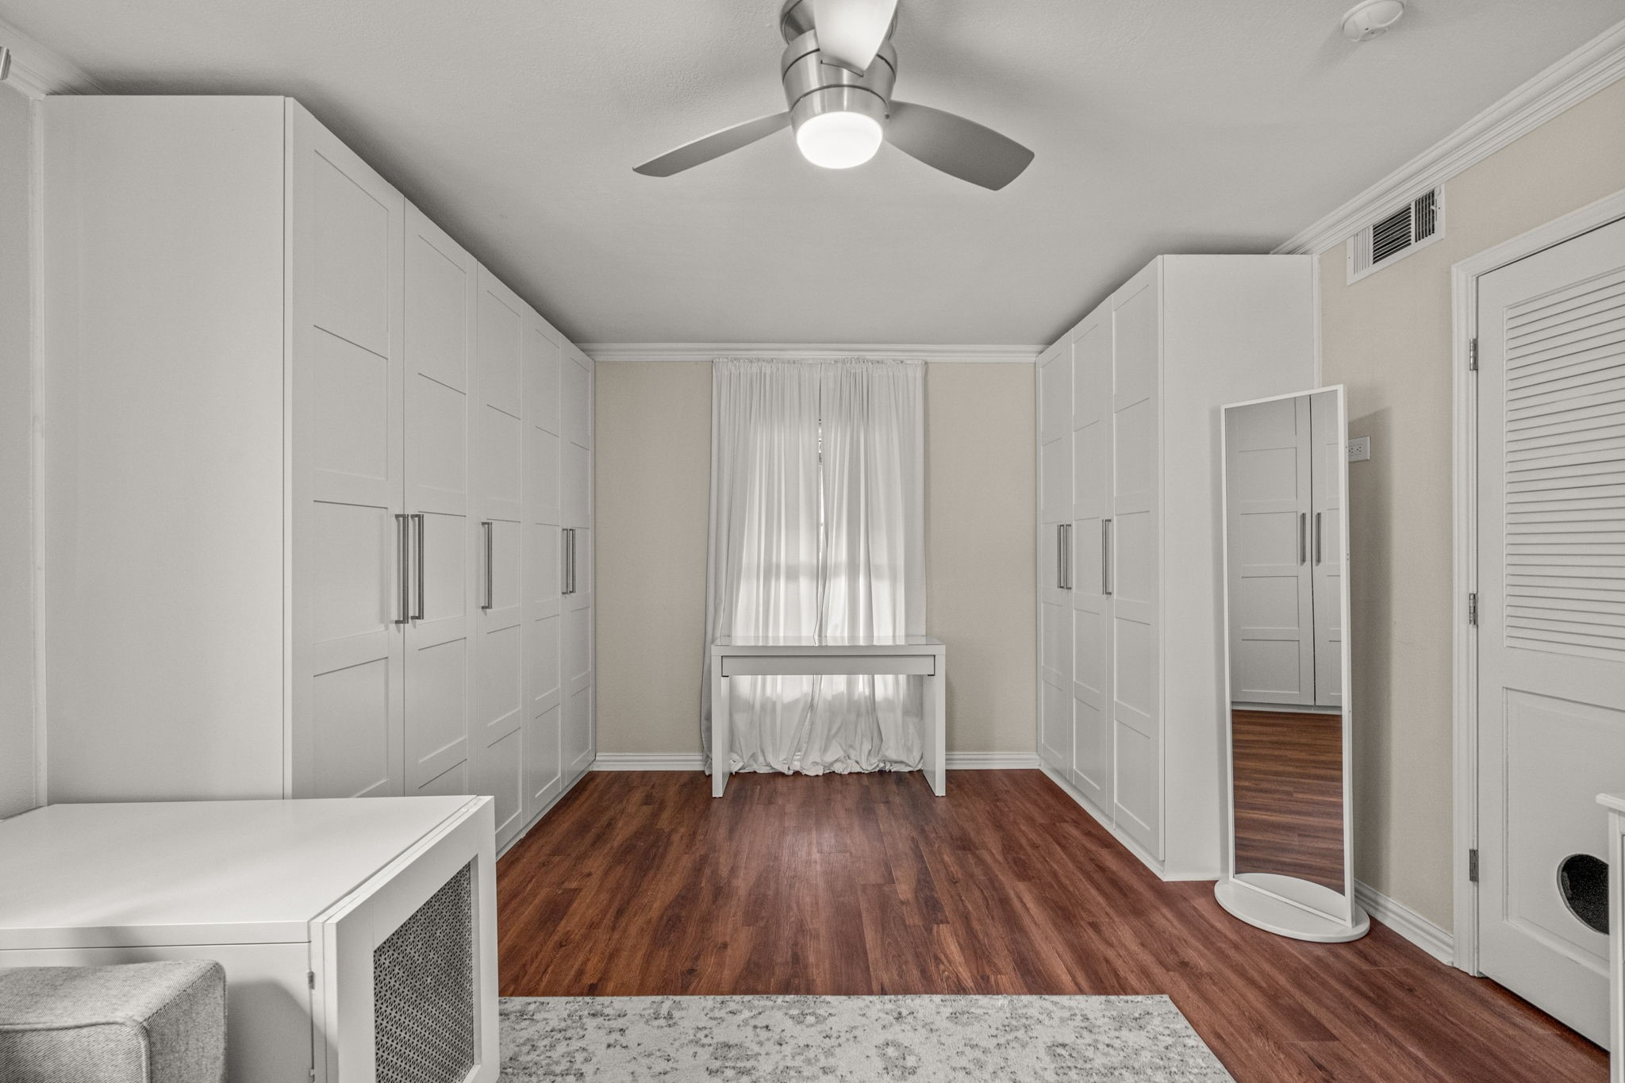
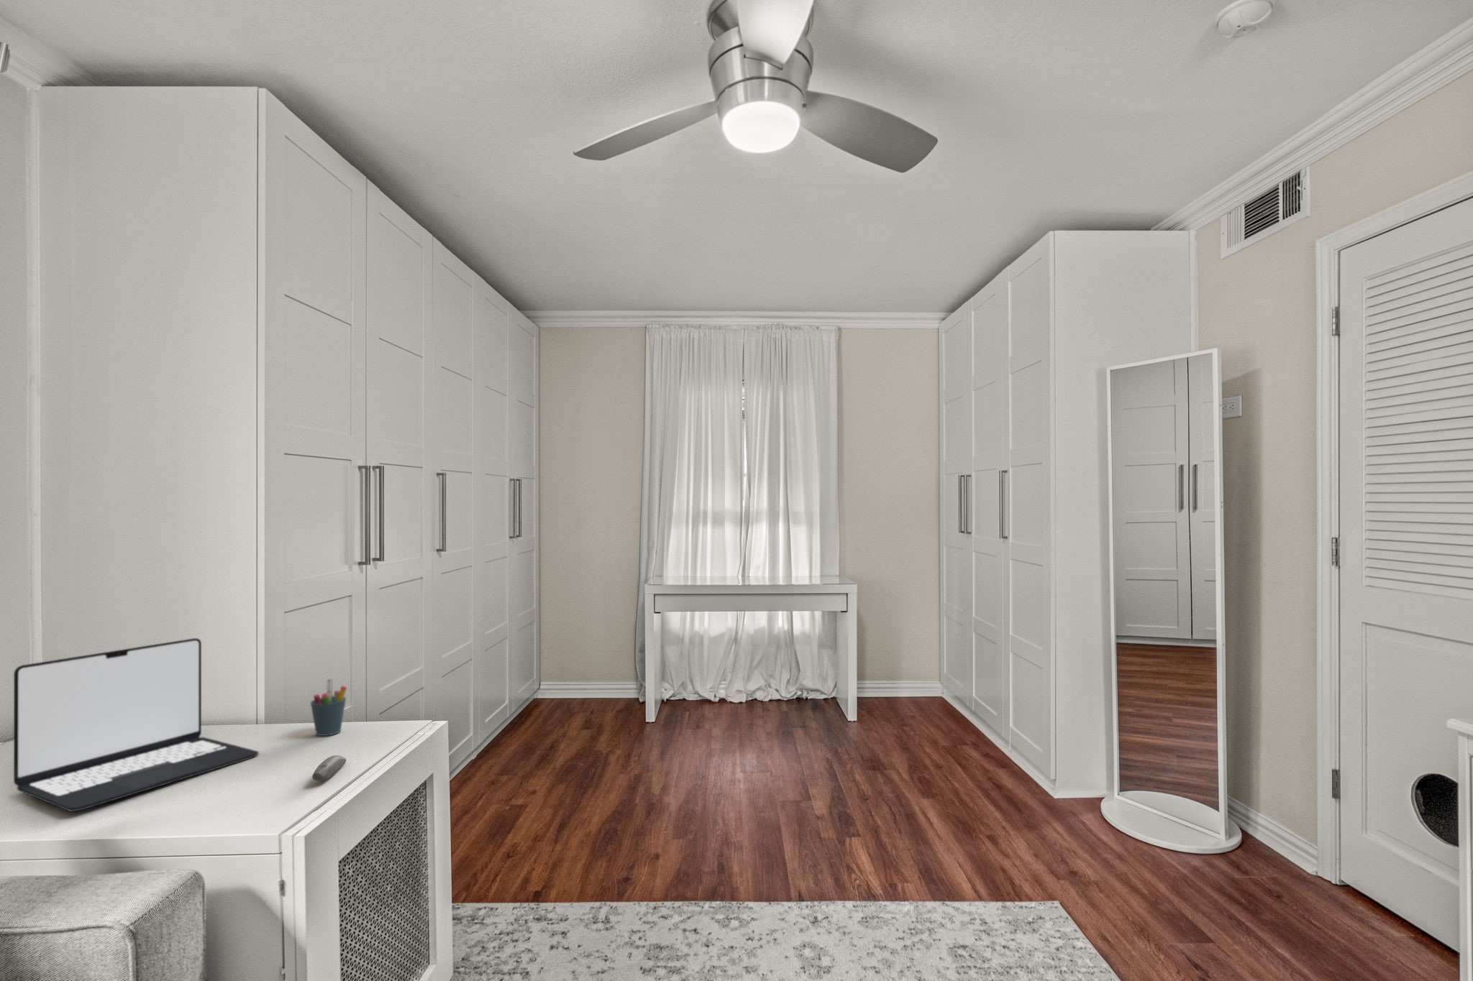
+ pen holder [310,679,347,737]
+ computer mouse [311,754,347,782]
+ laptop [13,637,258,812]
